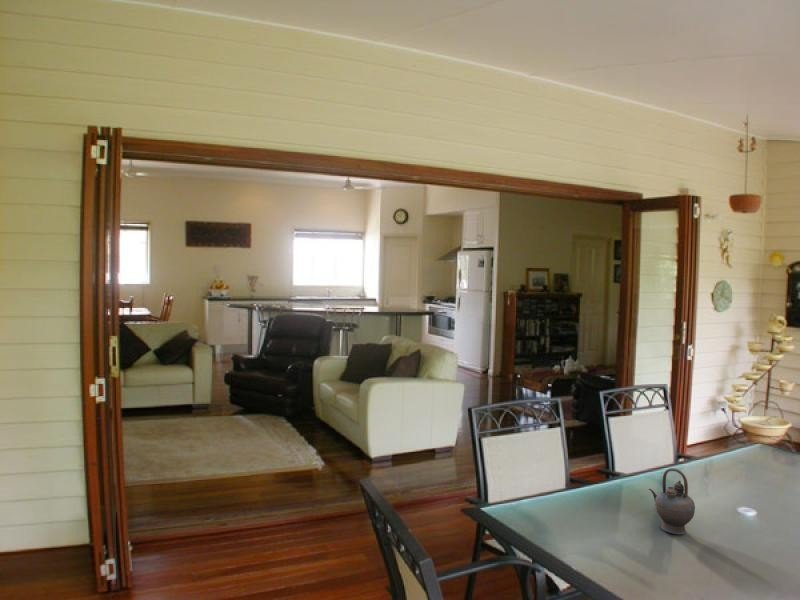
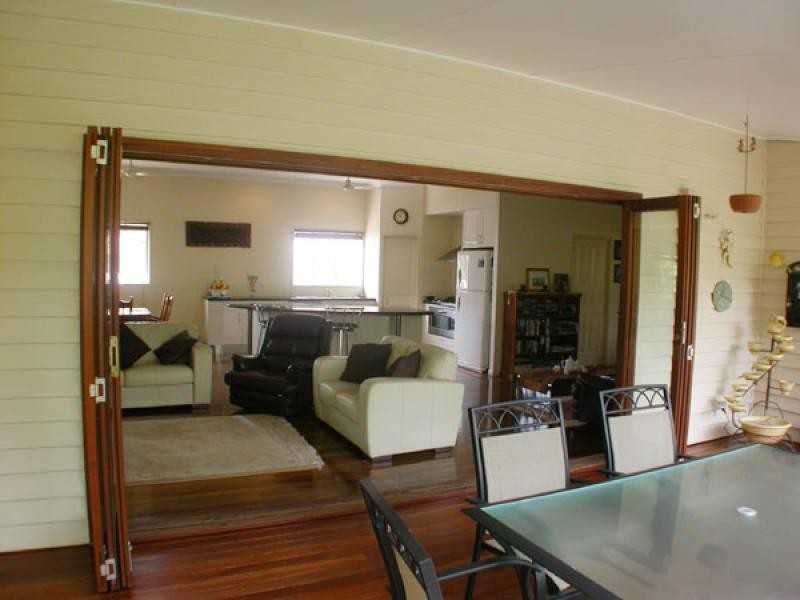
- teapot [648,467,696,535]
